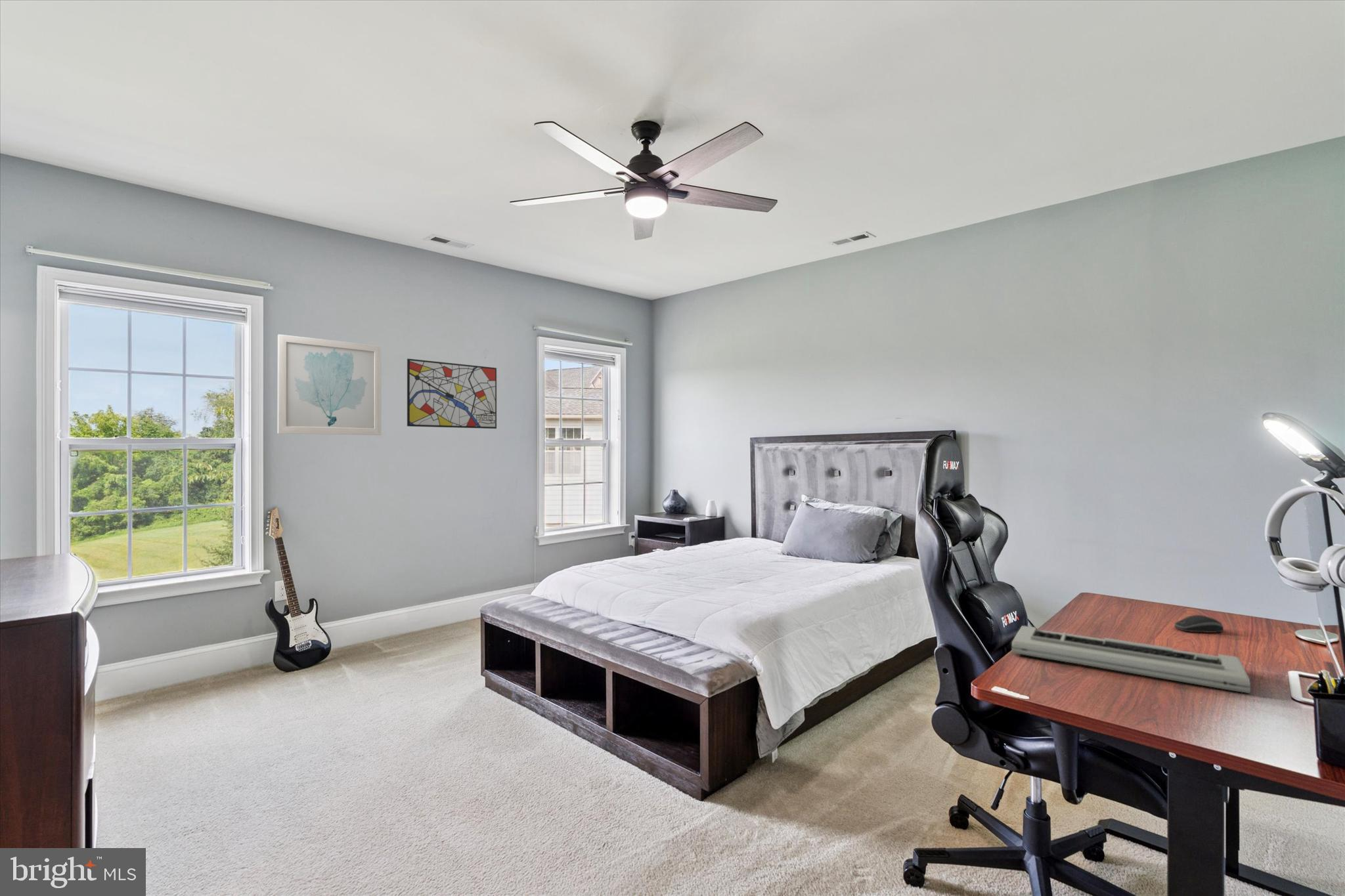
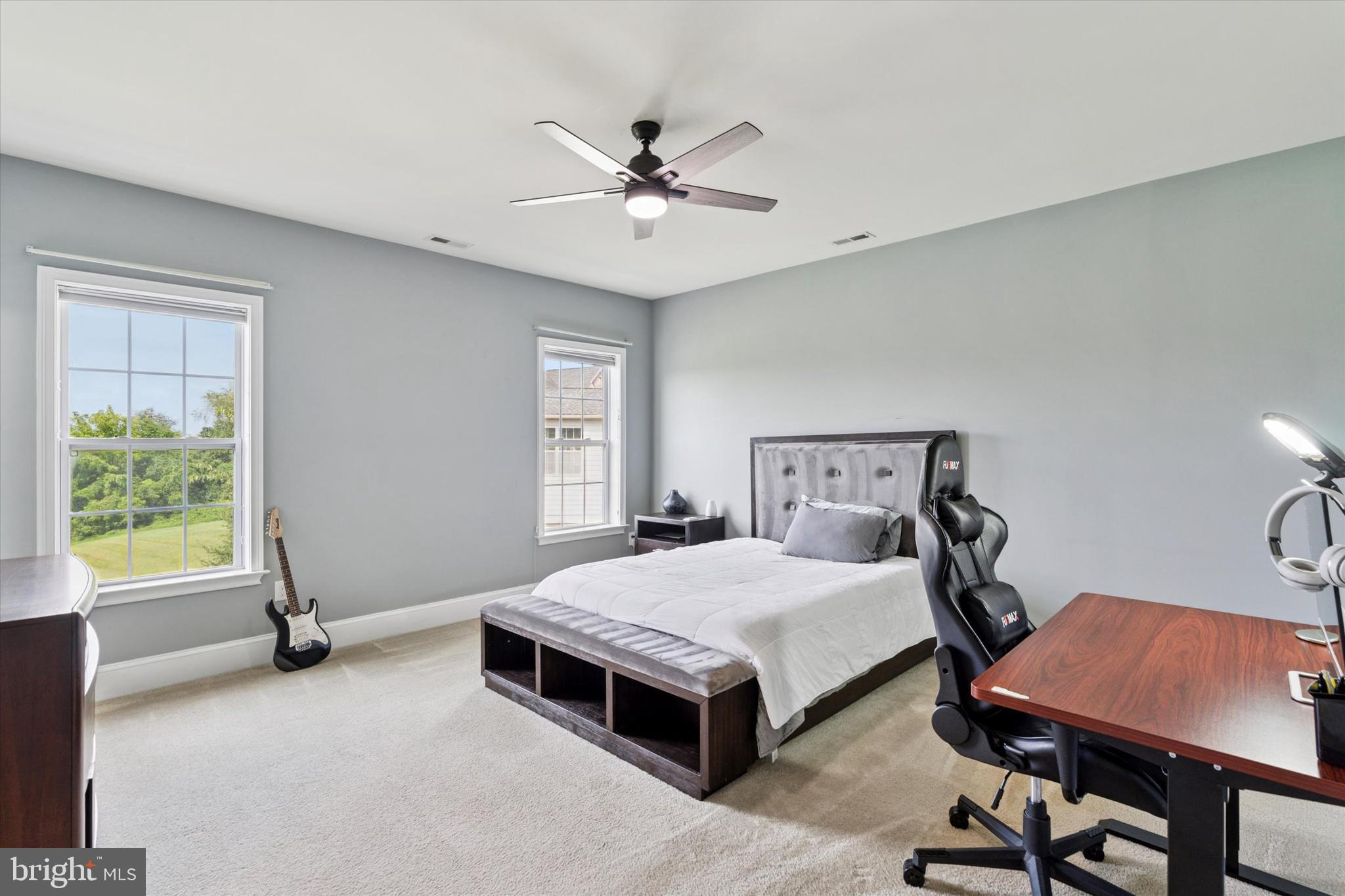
- wall art [407,358,497,429]
- wall art [277,333,382,436]
- computer mouse [1174,614,1224,633]
- computer keyboard [1011,625,1251,694]
